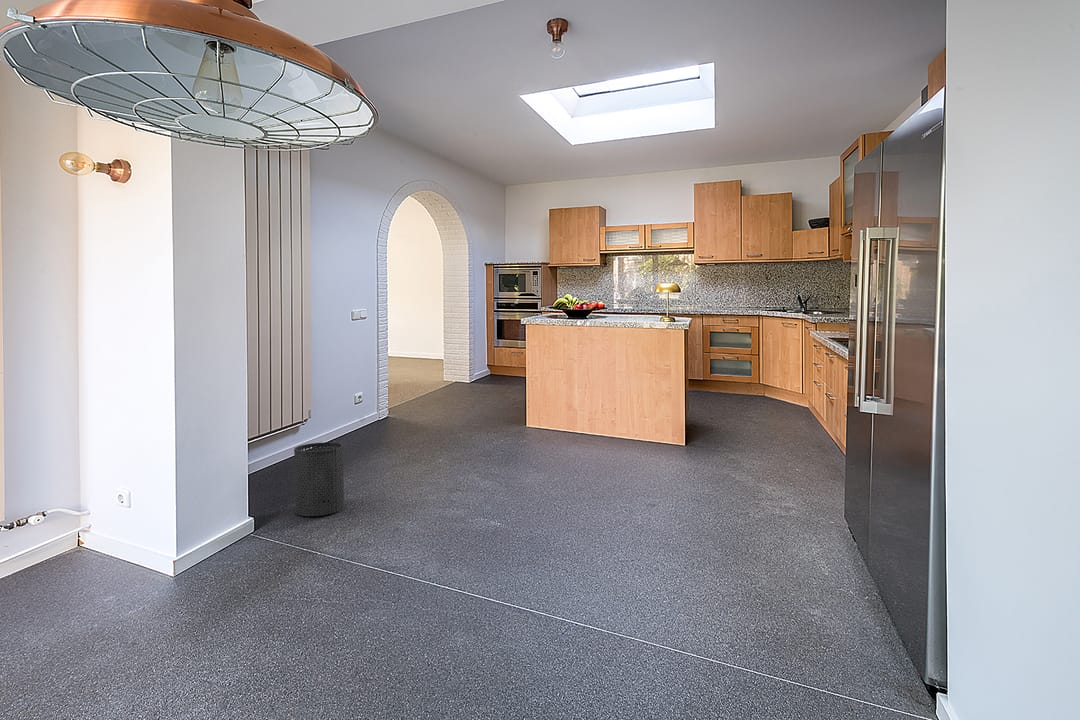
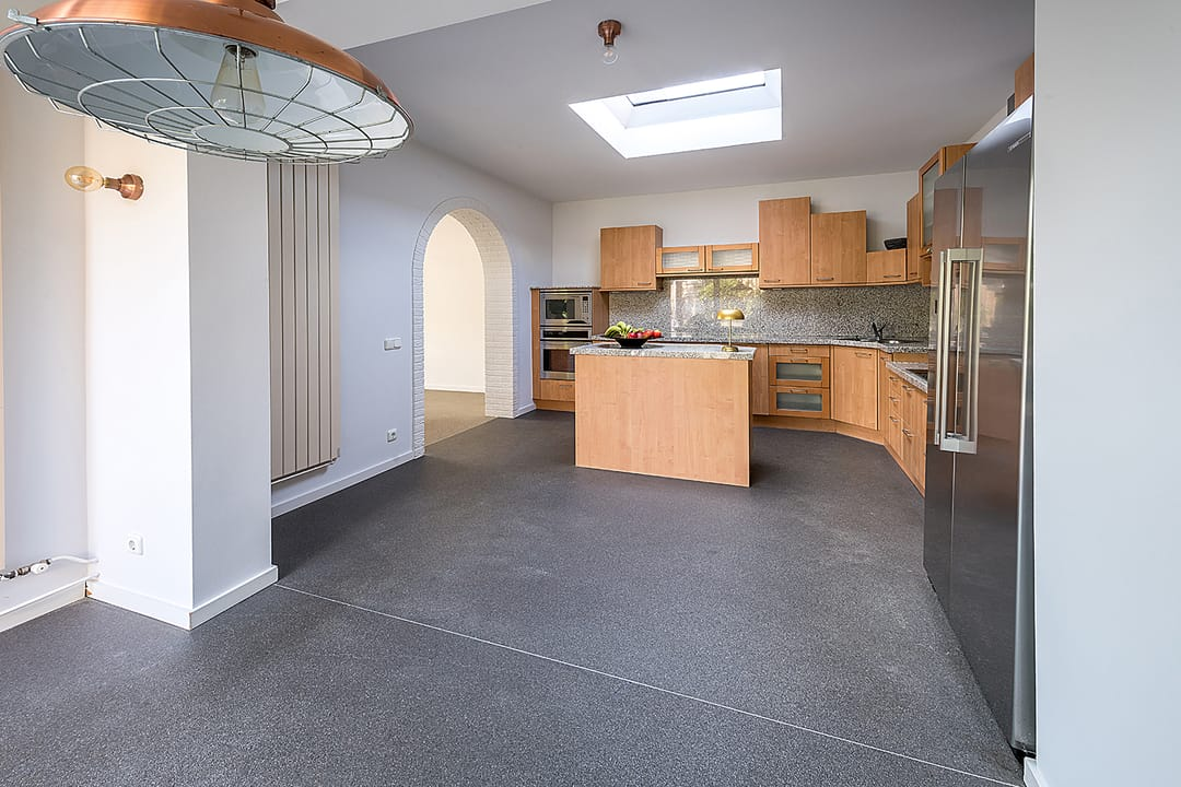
- trash can [293,441,345,517]
